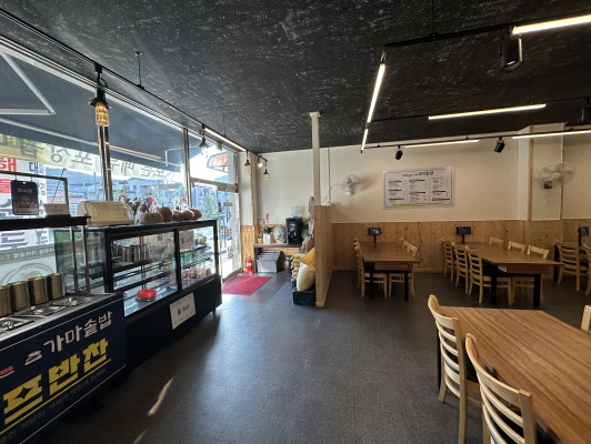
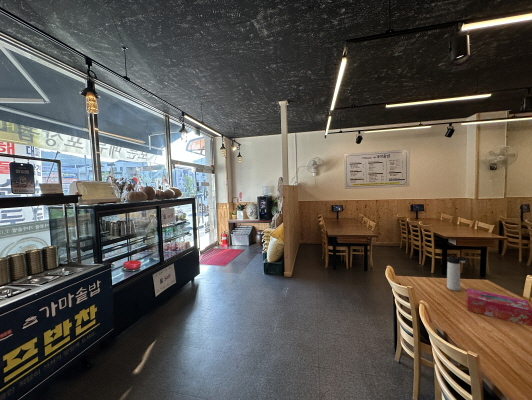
+ tissue box [466,288,532,327]
+ thermos bottle [446,255,468,292]
